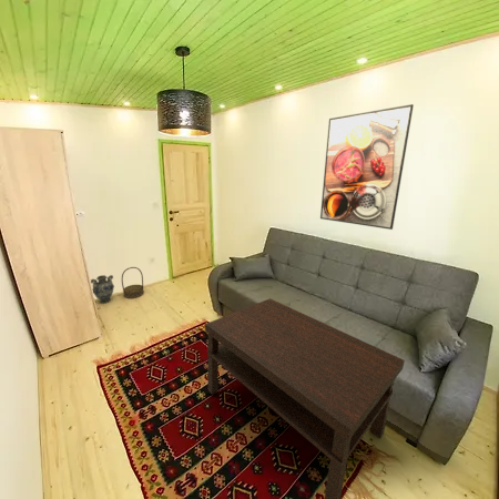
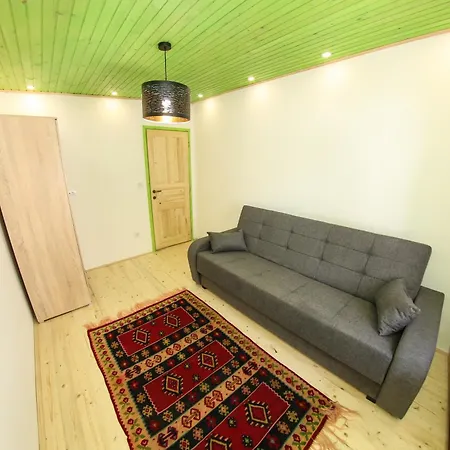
- vase [90,274,115,304]
- basket [121,266,145,299]
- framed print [319,103,415,231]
- coffee table [204,297,406,499]
